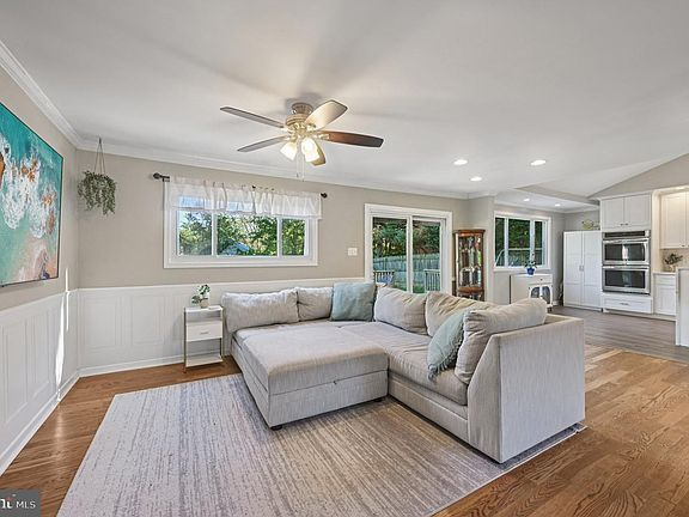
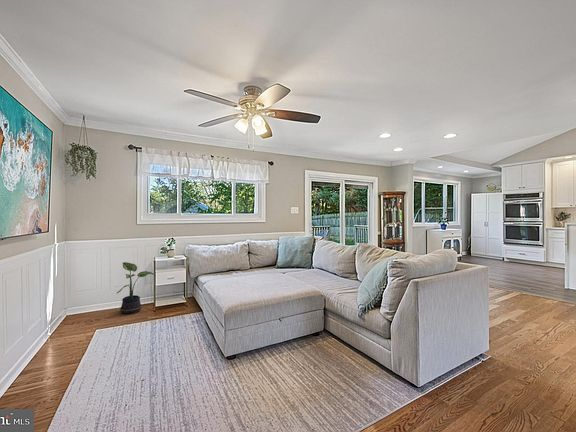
+ potted plant [116,261,155,315]
